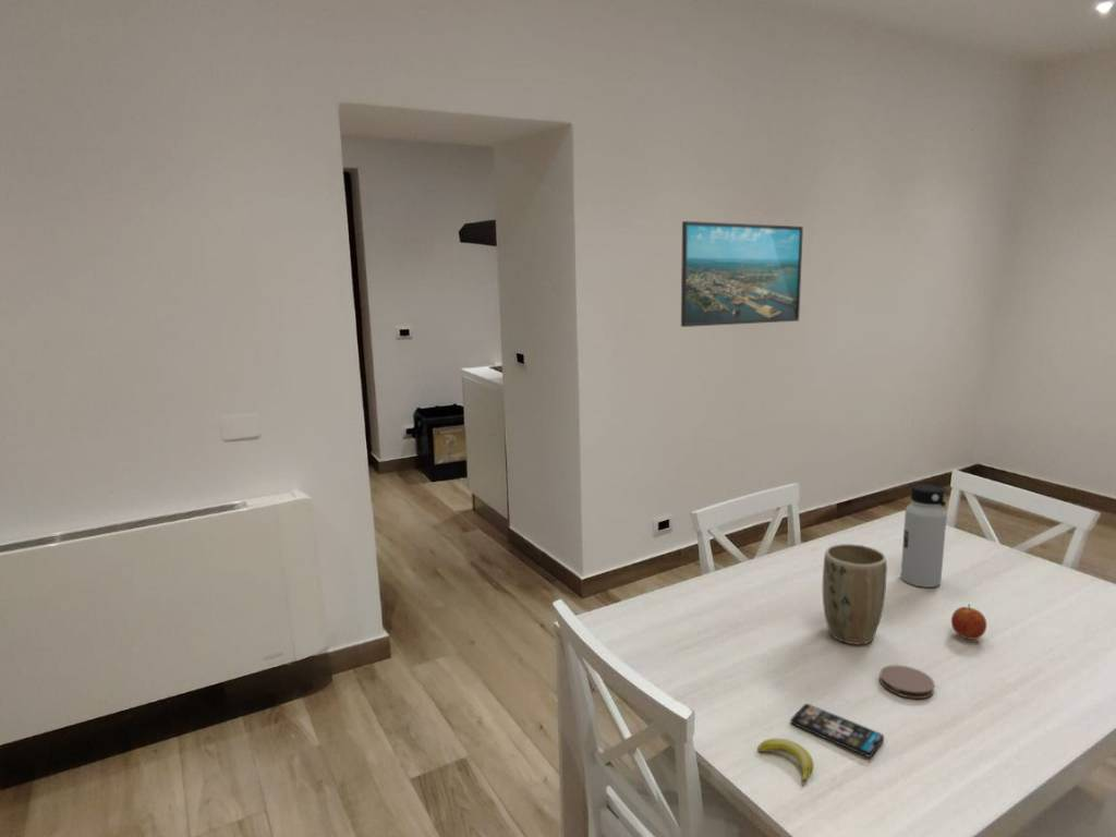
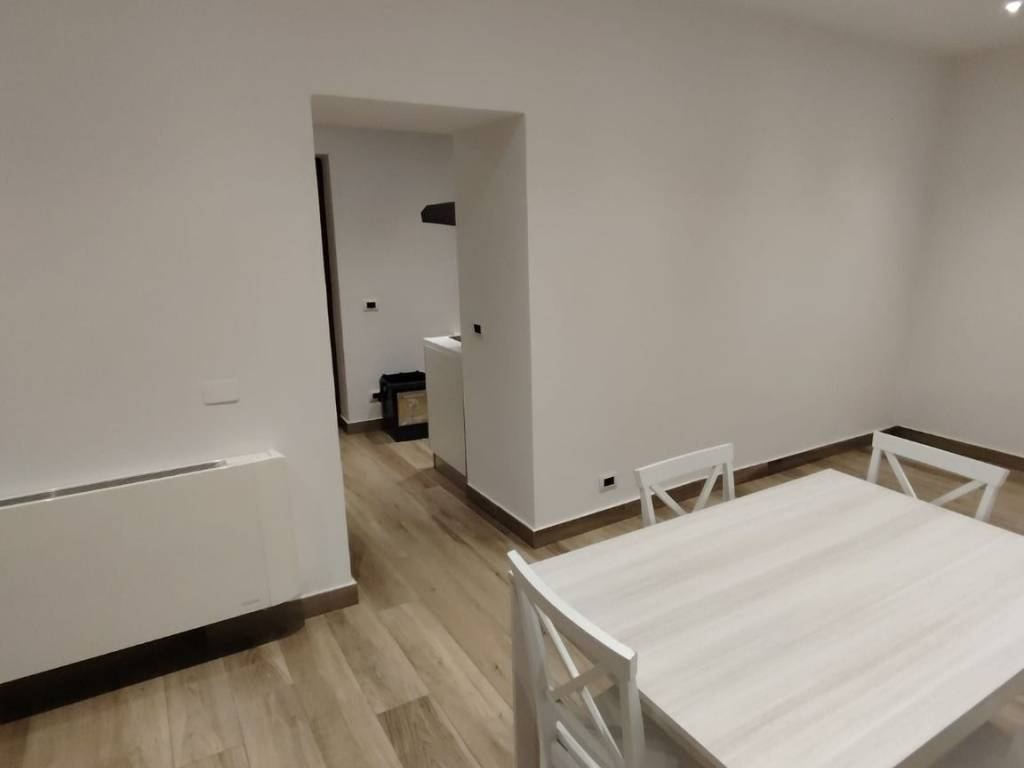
- water bottle [899,484,948,589]
- plant pot [822,543,888,645]
- banana [756,738,814,785]
- smartphone [790,703,885,759]
- coaster [878,664,935,700]
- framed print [680,220,804,328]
- fruit [950,603,987,641]
